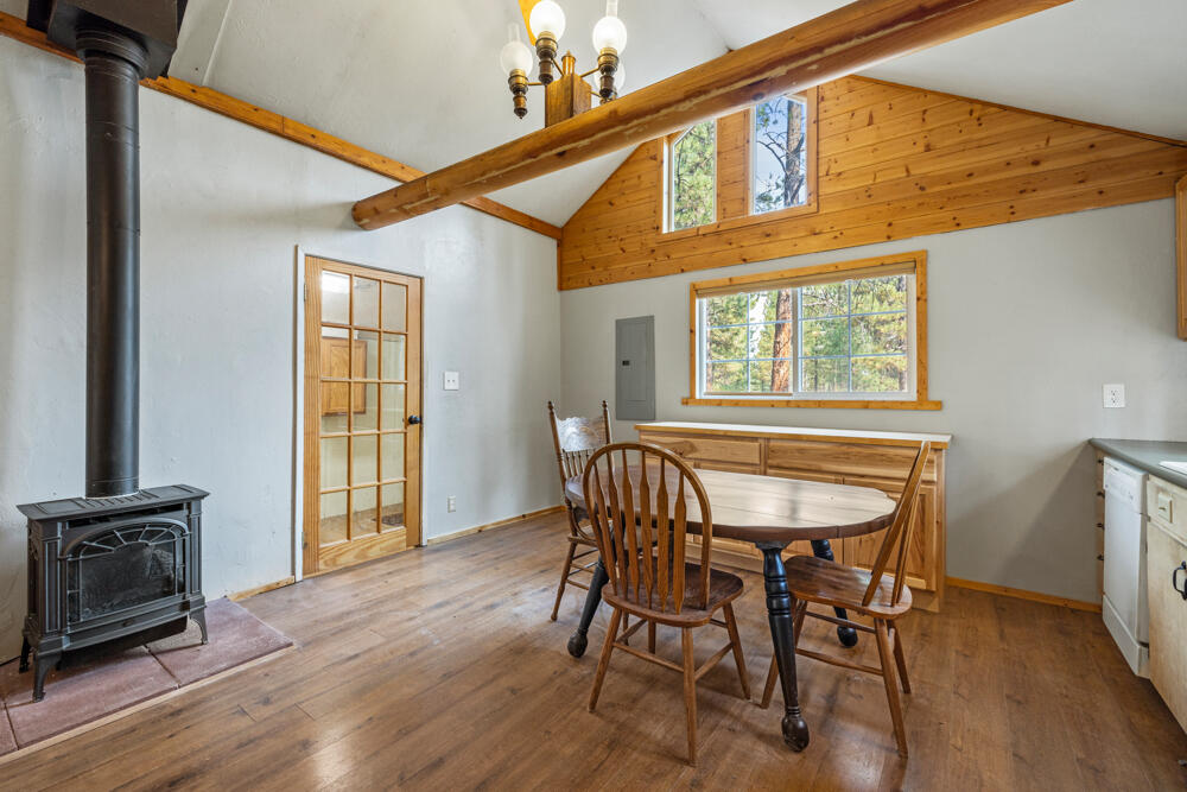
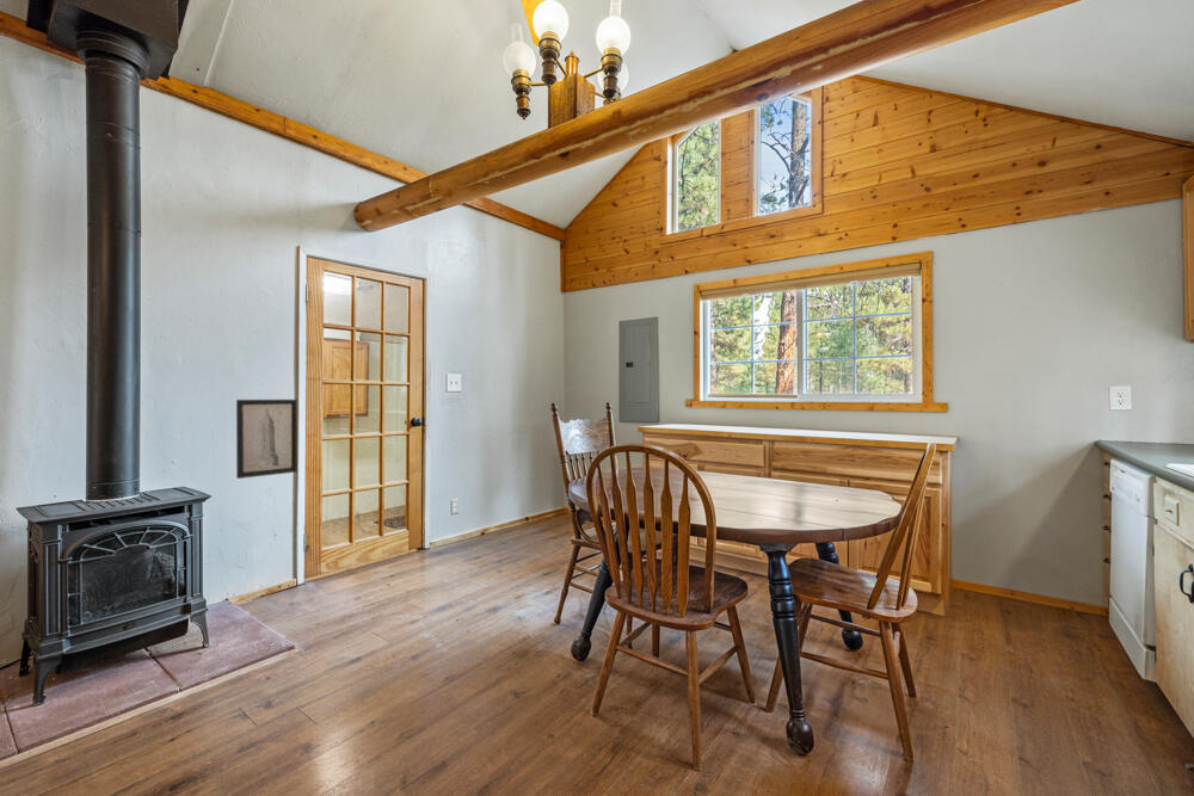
+ wall art [235,399,298,480]
